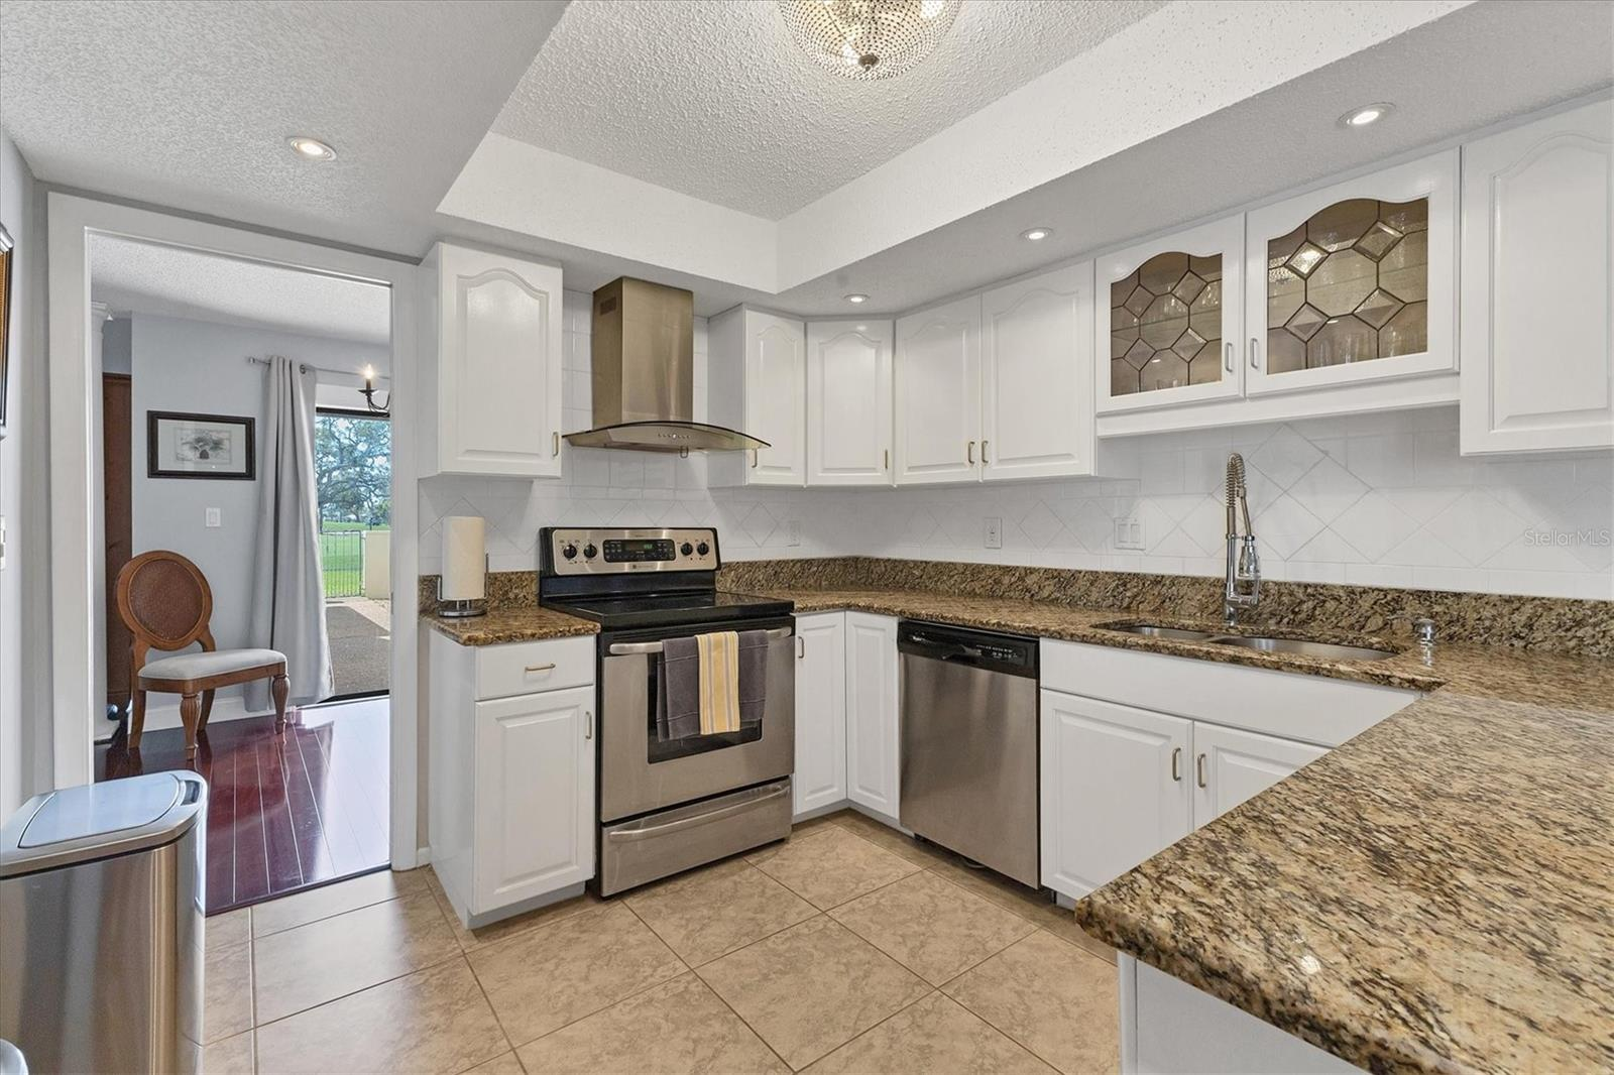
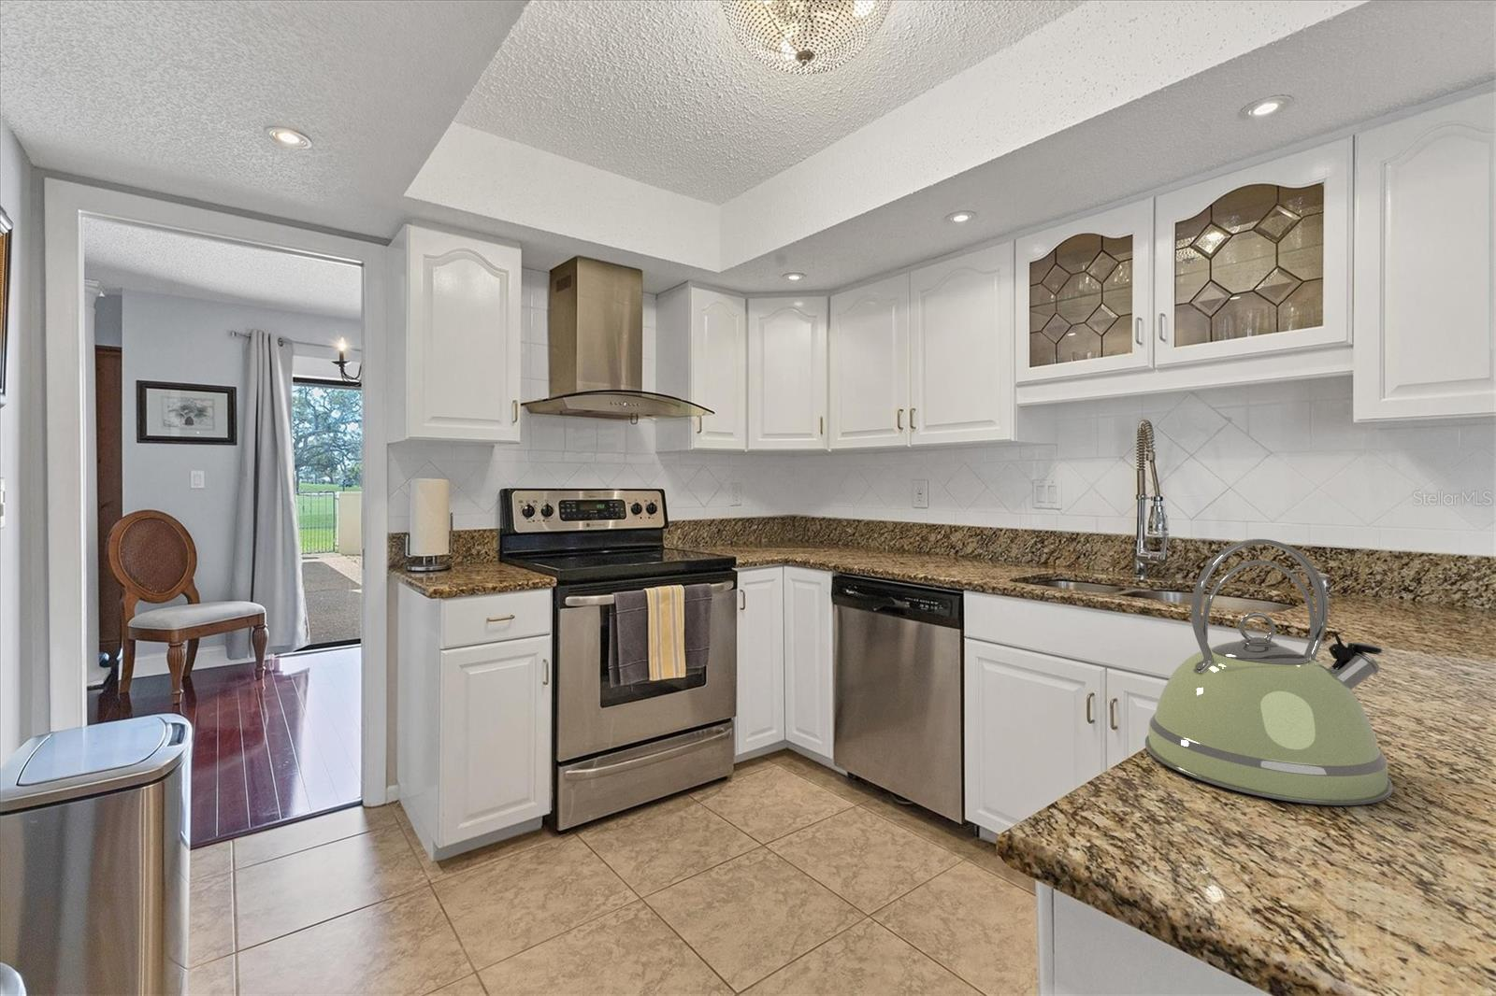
+ kettle [1145,538,1394,806]
